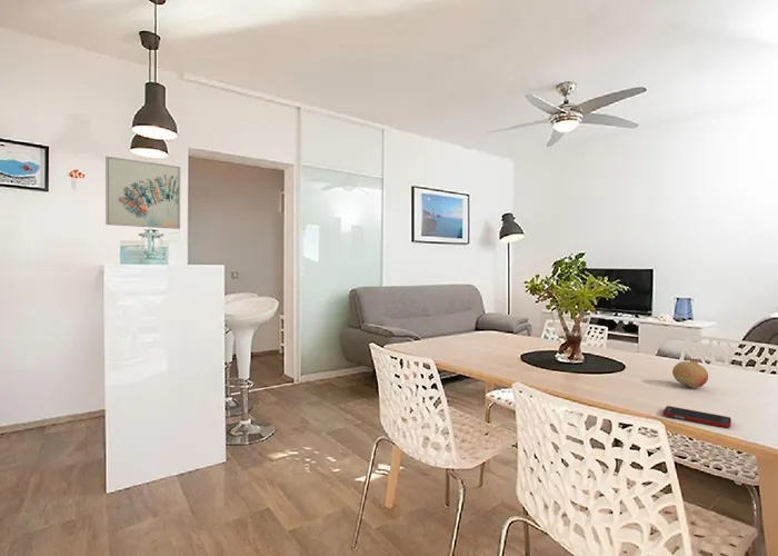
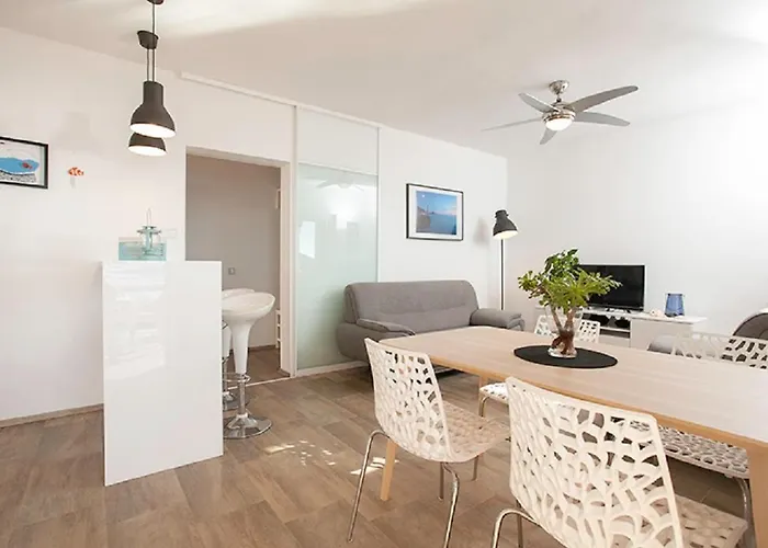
- fruit [671,357,709,389]
- cell phone [662,405,732,429]
- wall art [104,156,181,230]
